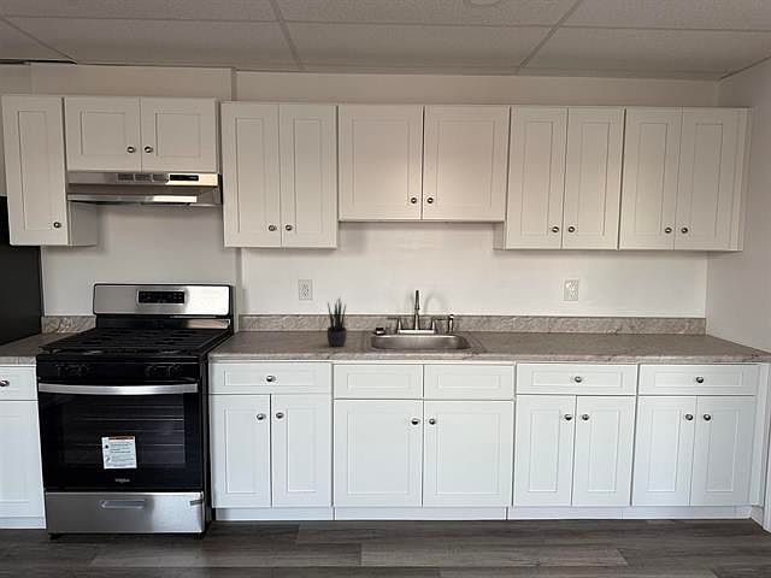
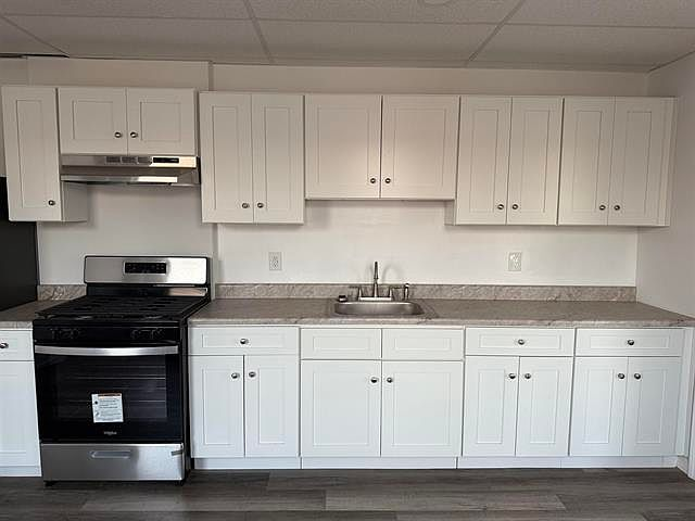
- potted plant [325,296,348,348]
